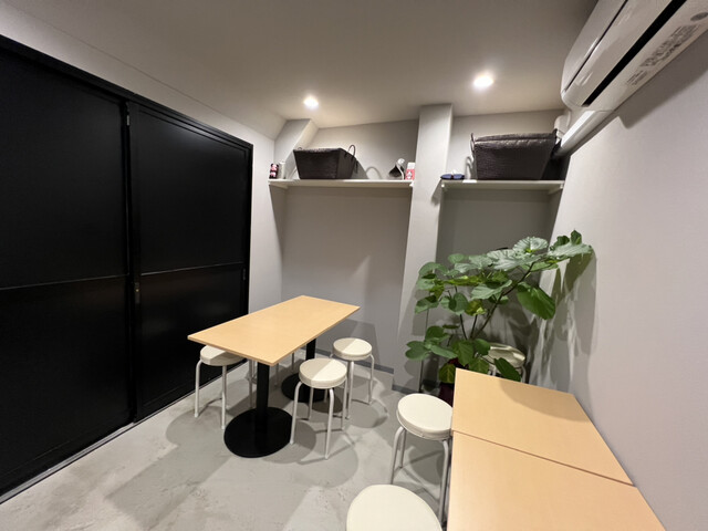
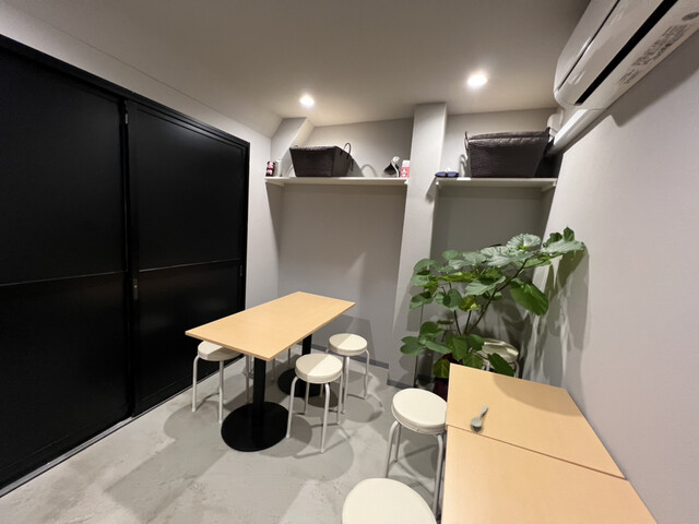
+ spoon [470,404,489,428]
